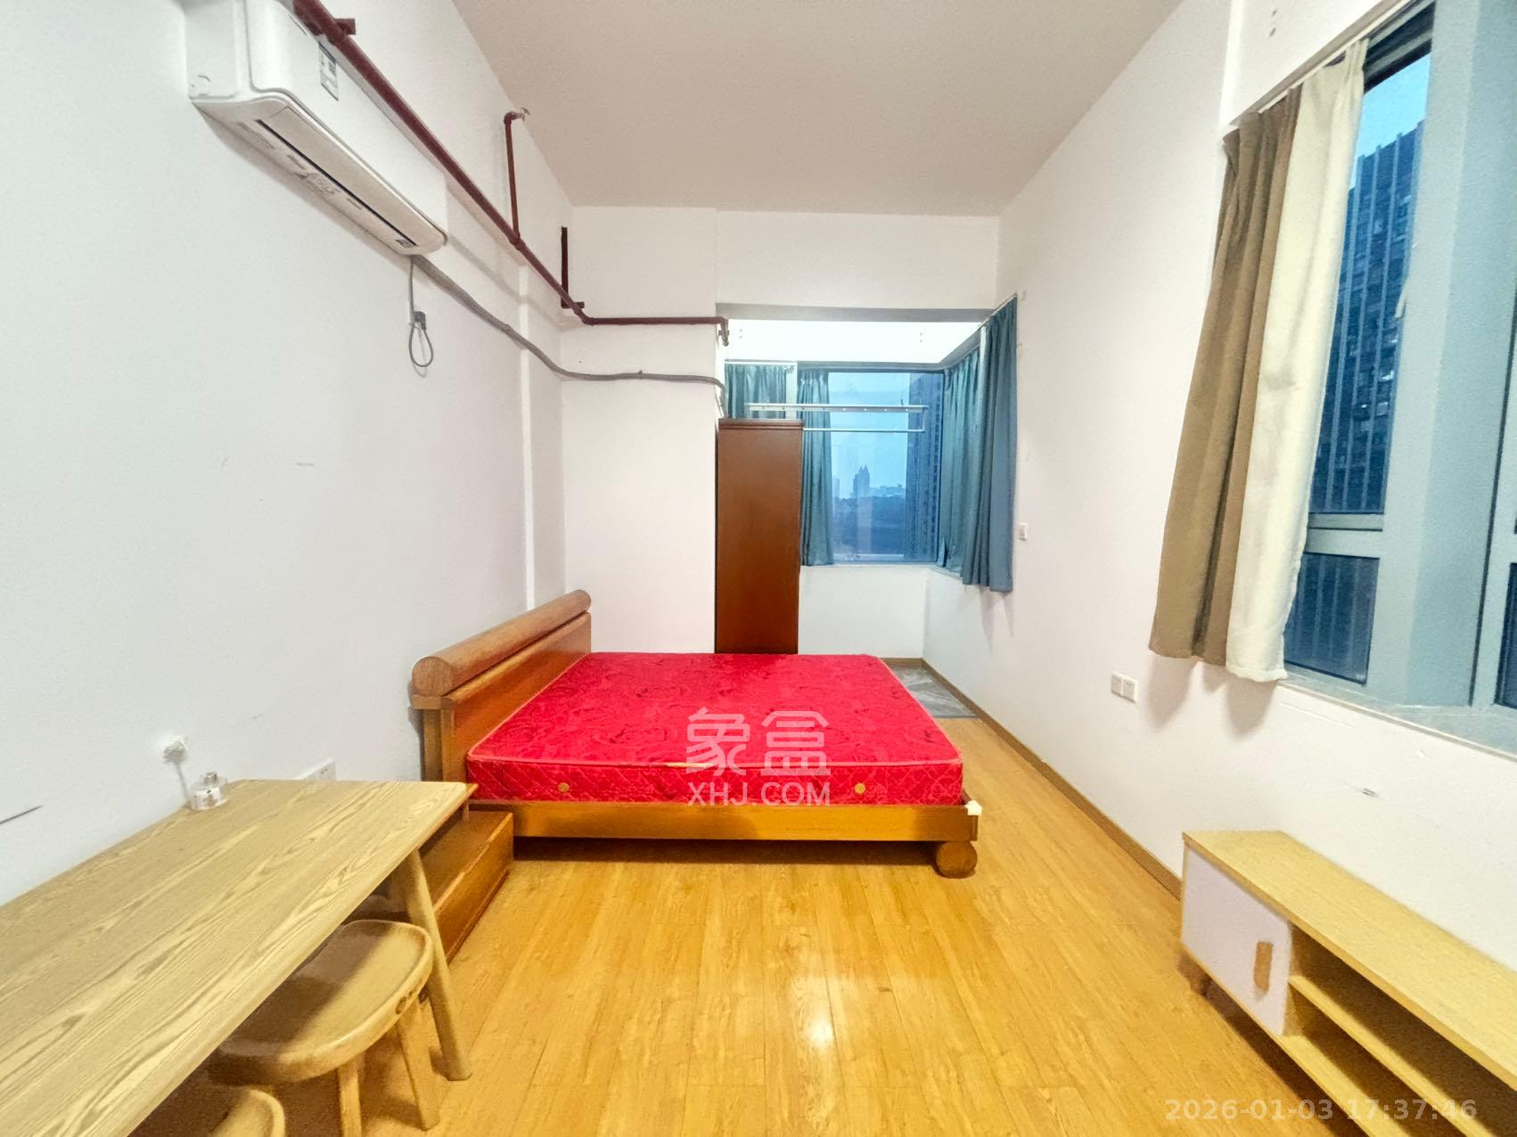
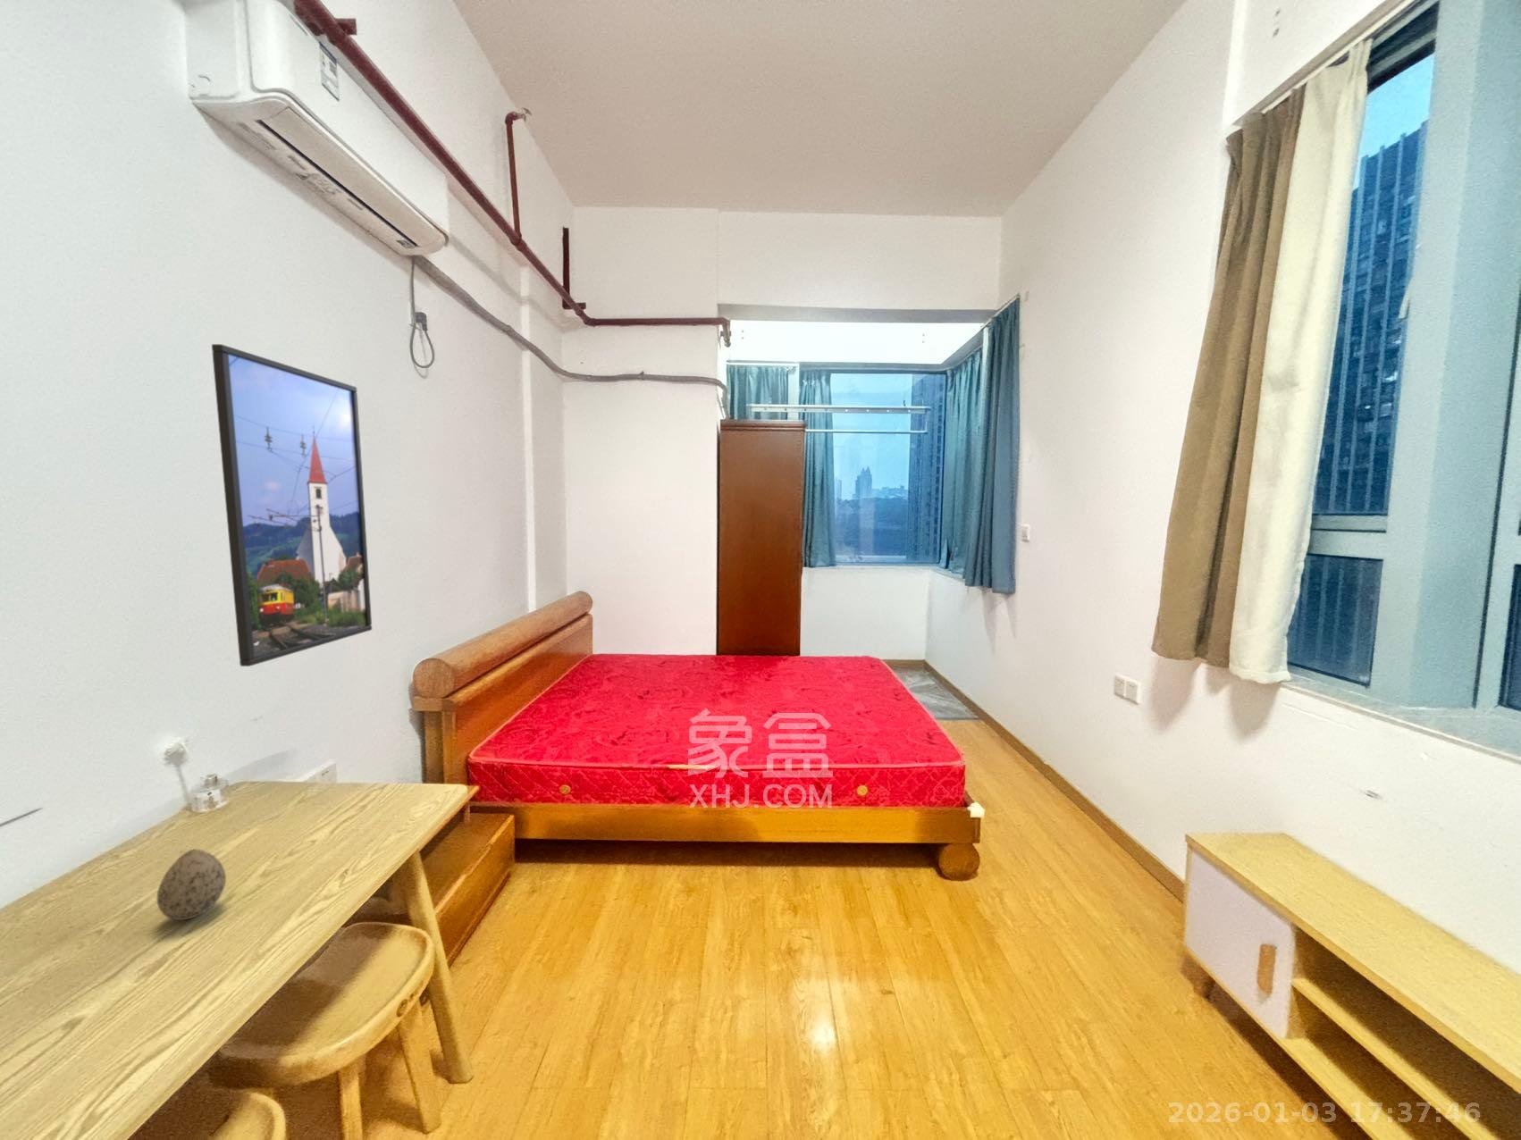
+ decorative egg [157,849,228,921]
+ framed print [211,342,372,667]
